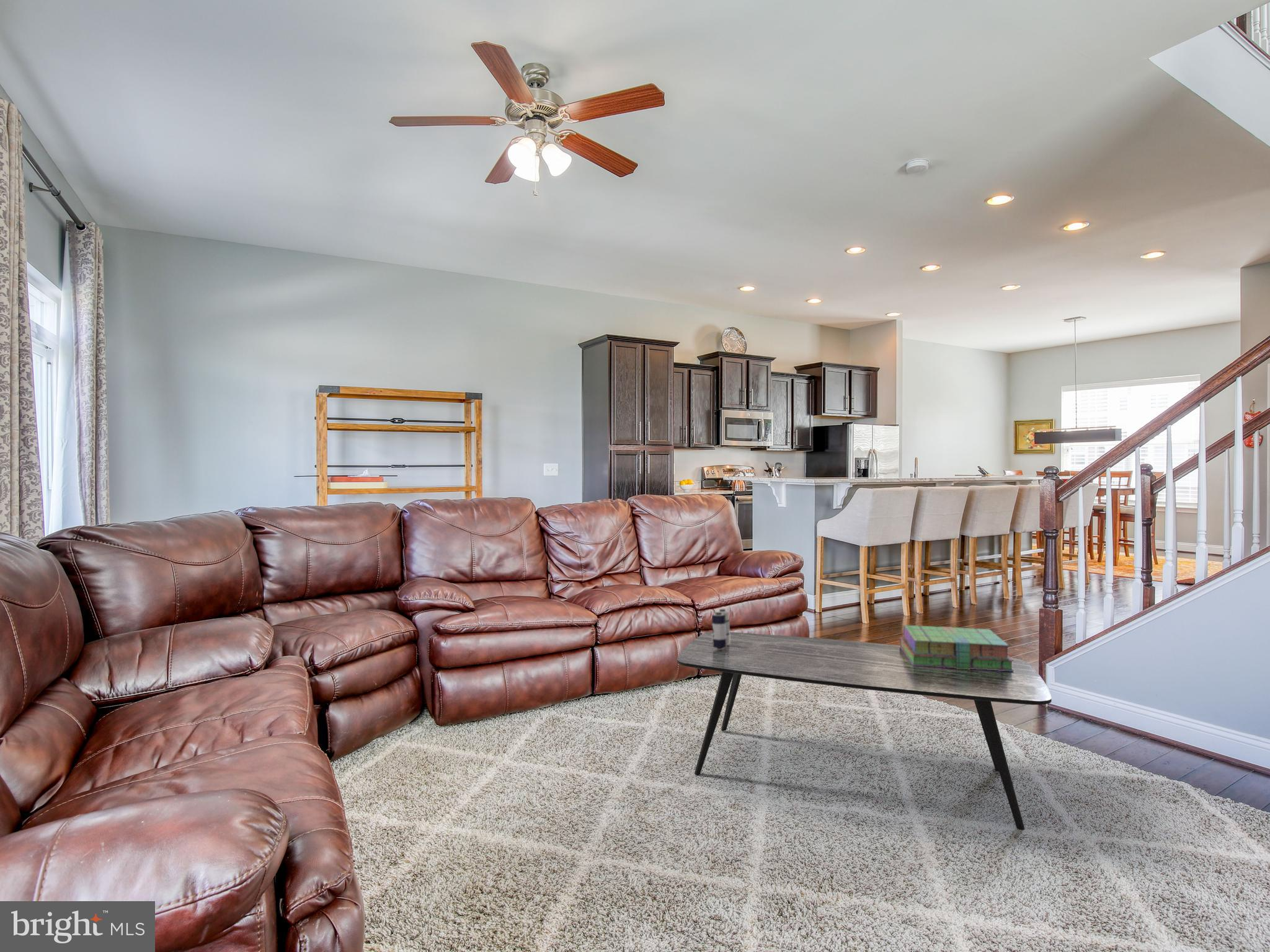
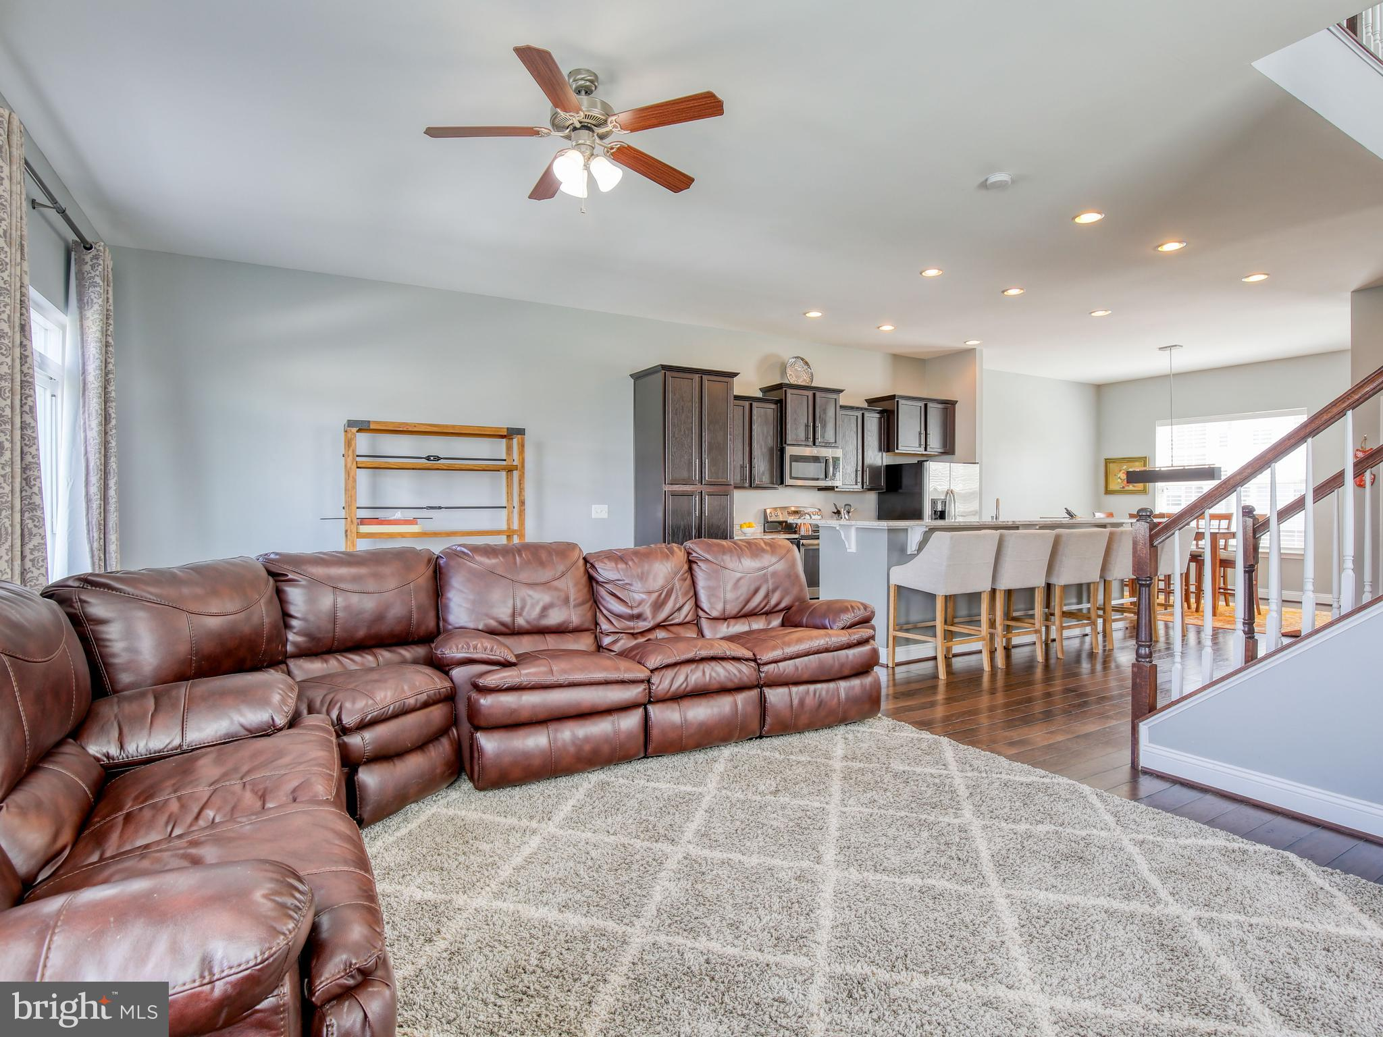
- candle [711,609,730,657]
- stack of books [899,624,1014,671]
- coffee table [677,631,1052,831]
